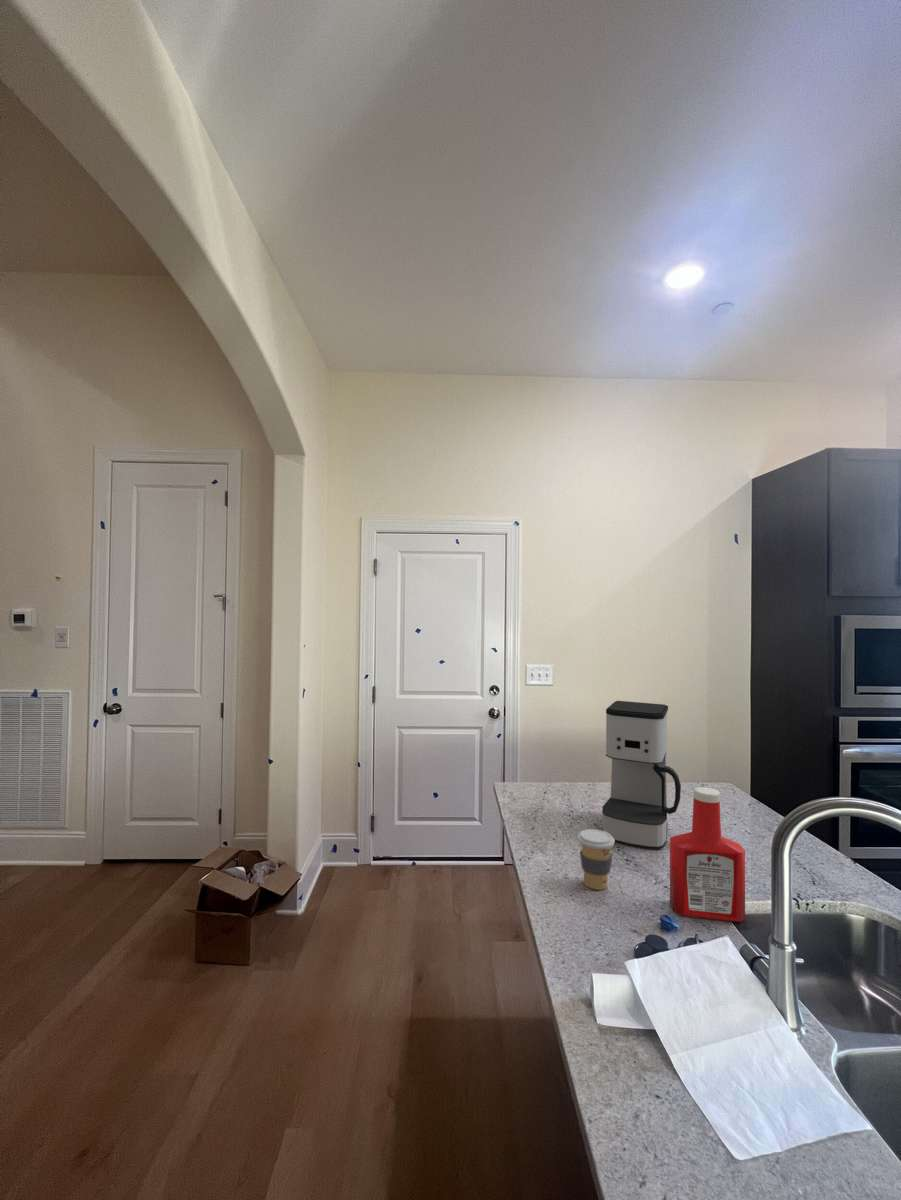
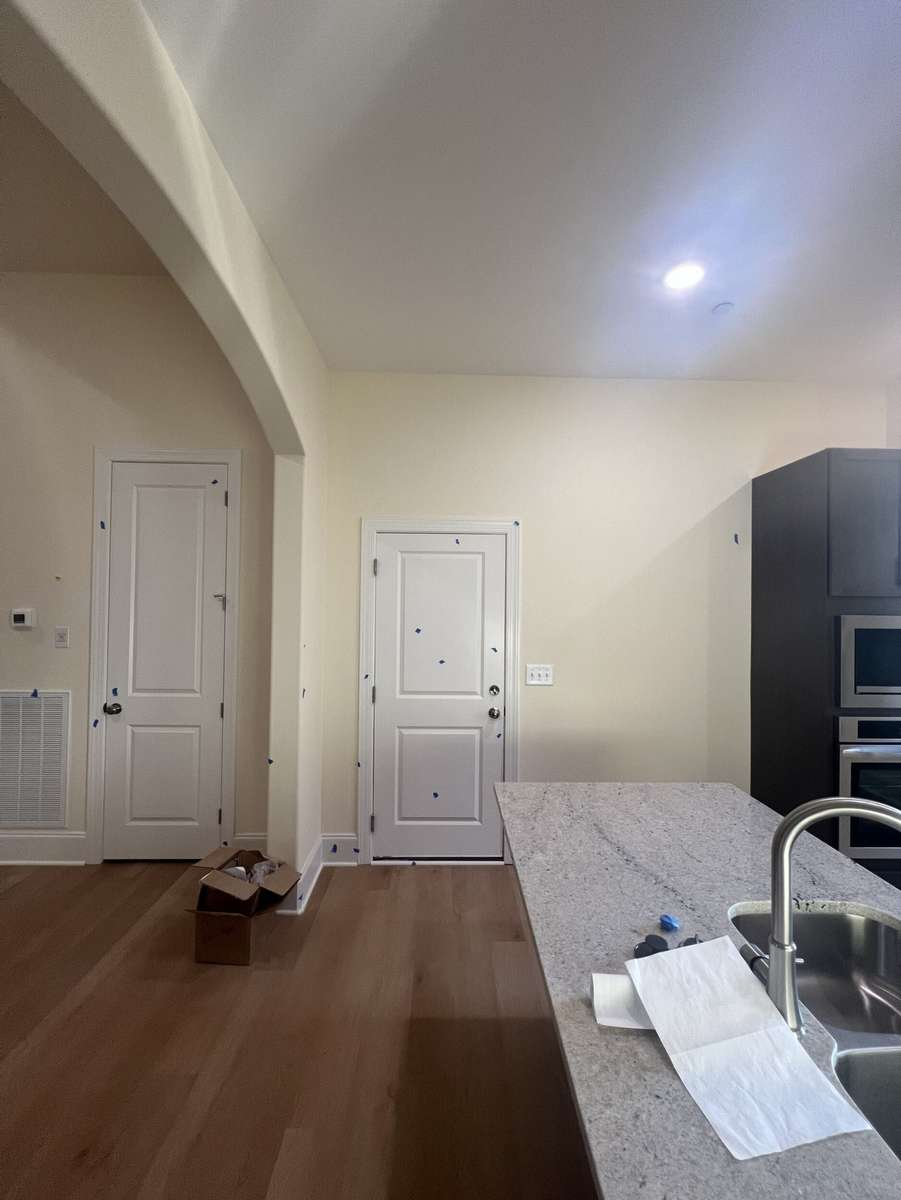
- coffee cup [576,828,615,891]
- soap bottle [669,786,746,923]
- coffee maker [601,700,682,850]
